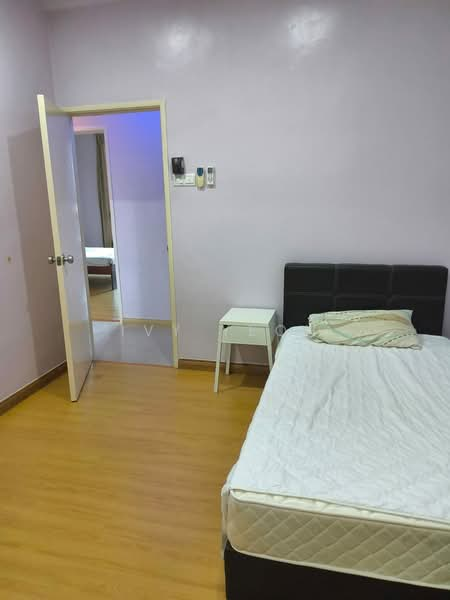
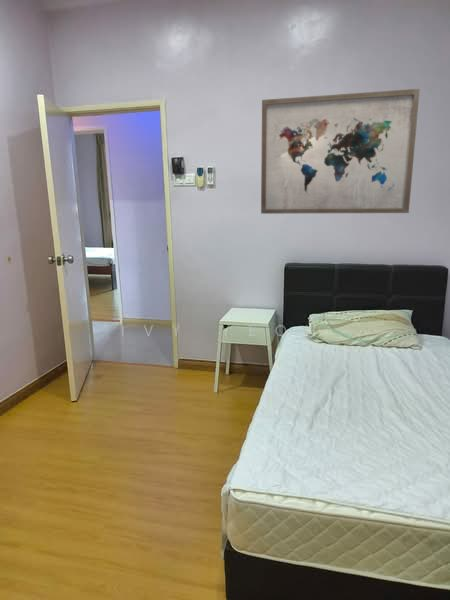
+ wall art [260,88,421,215]
